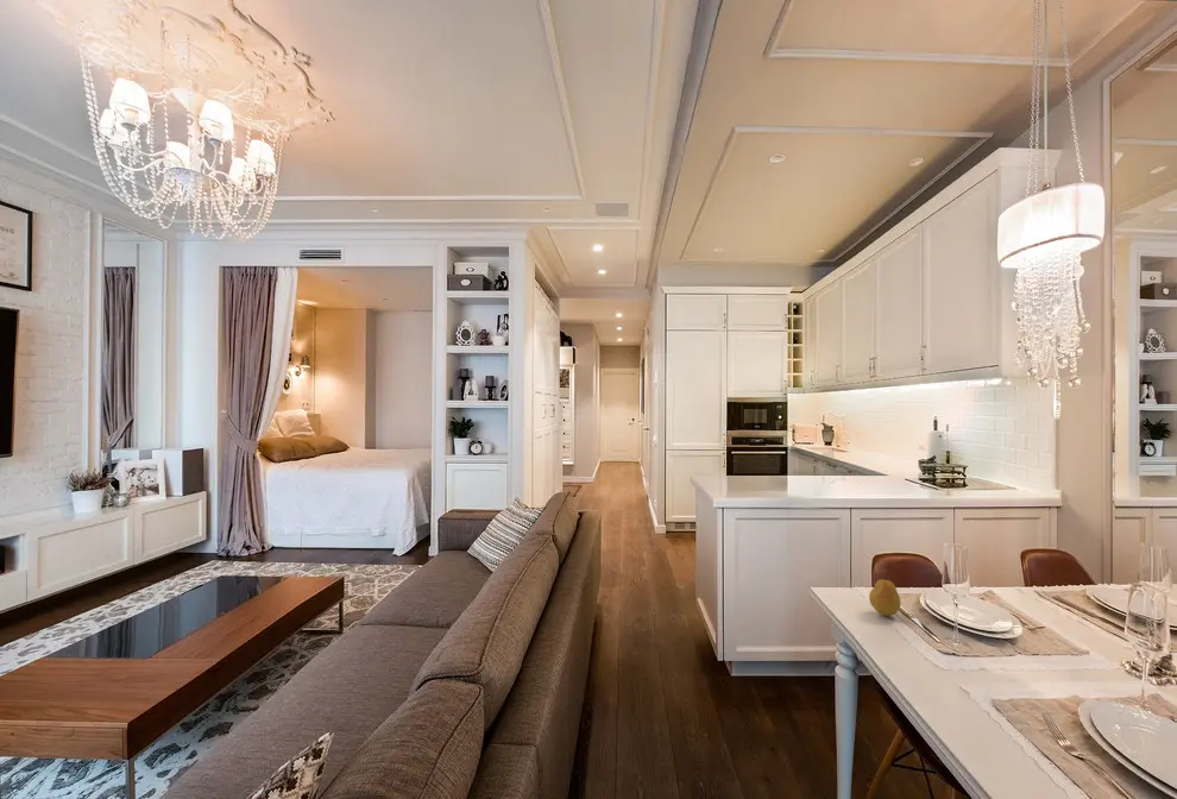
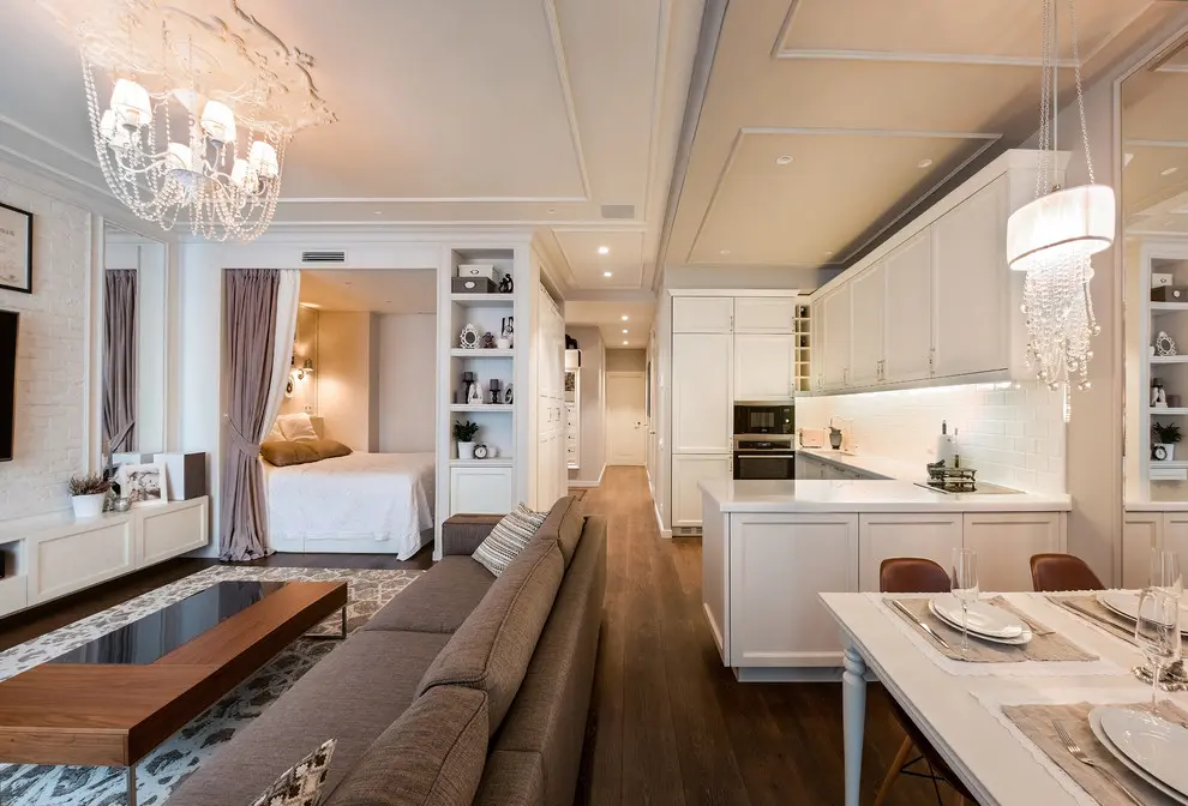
- fruit [868,570,902,617]
